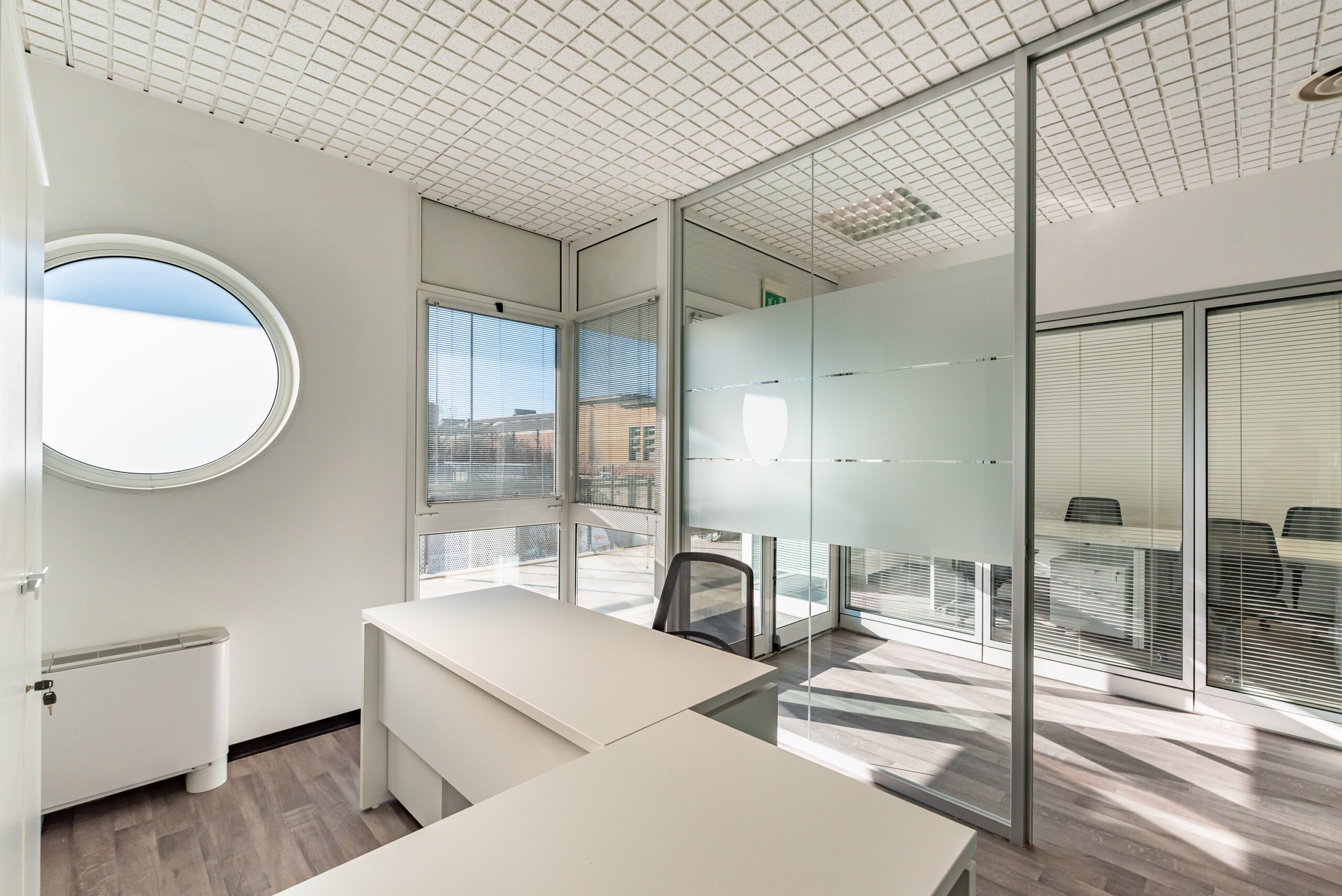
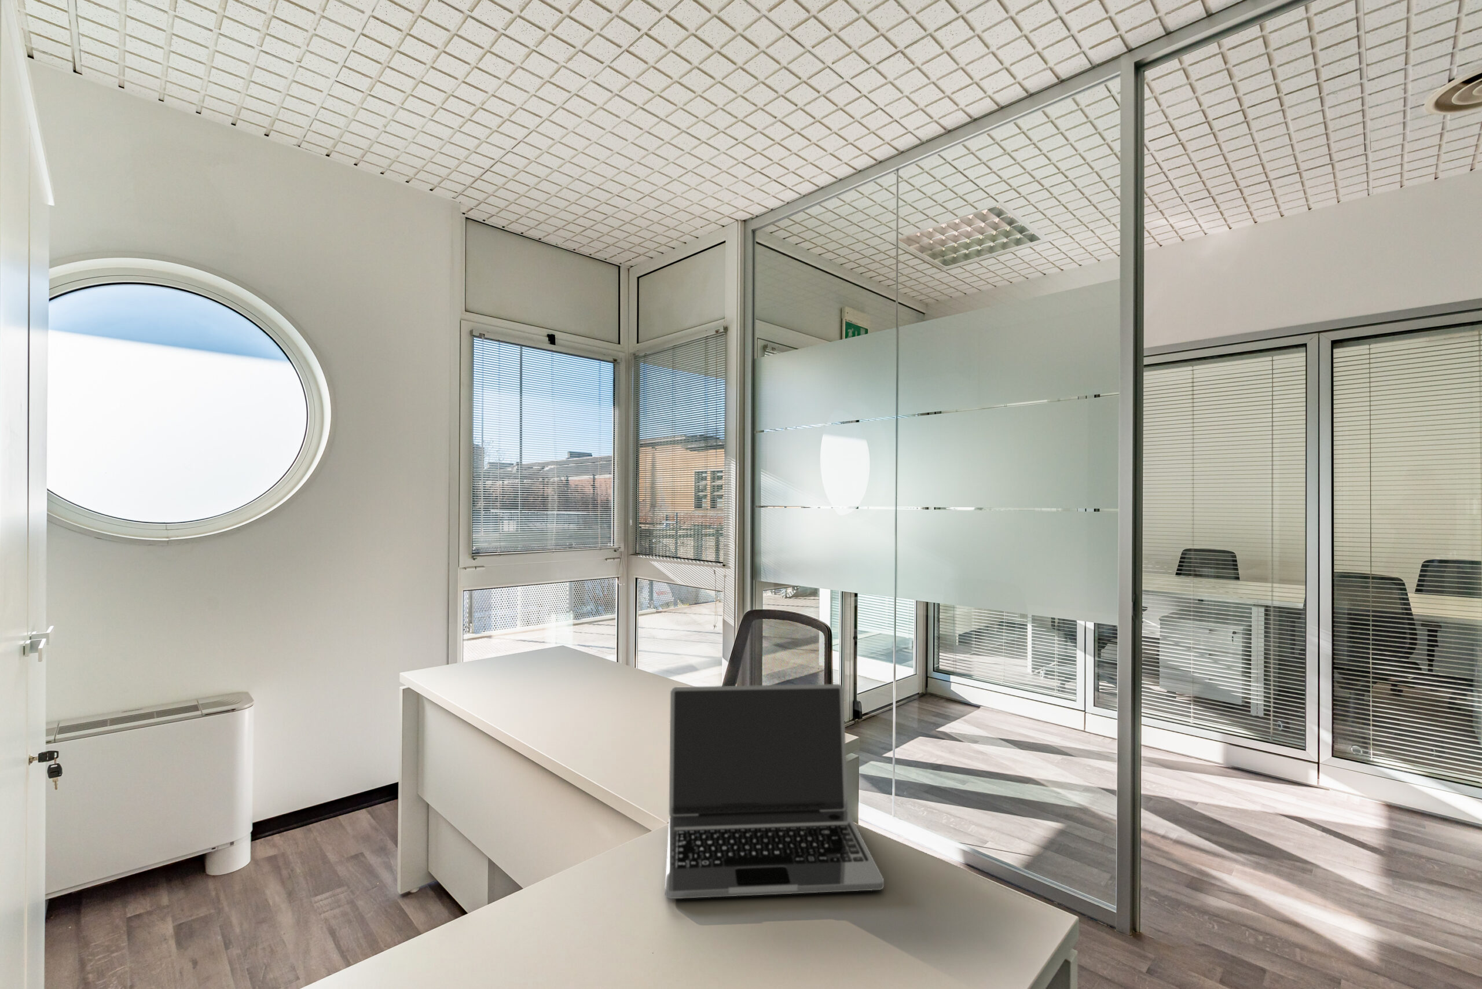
+ laptop [665,683,885,900]
